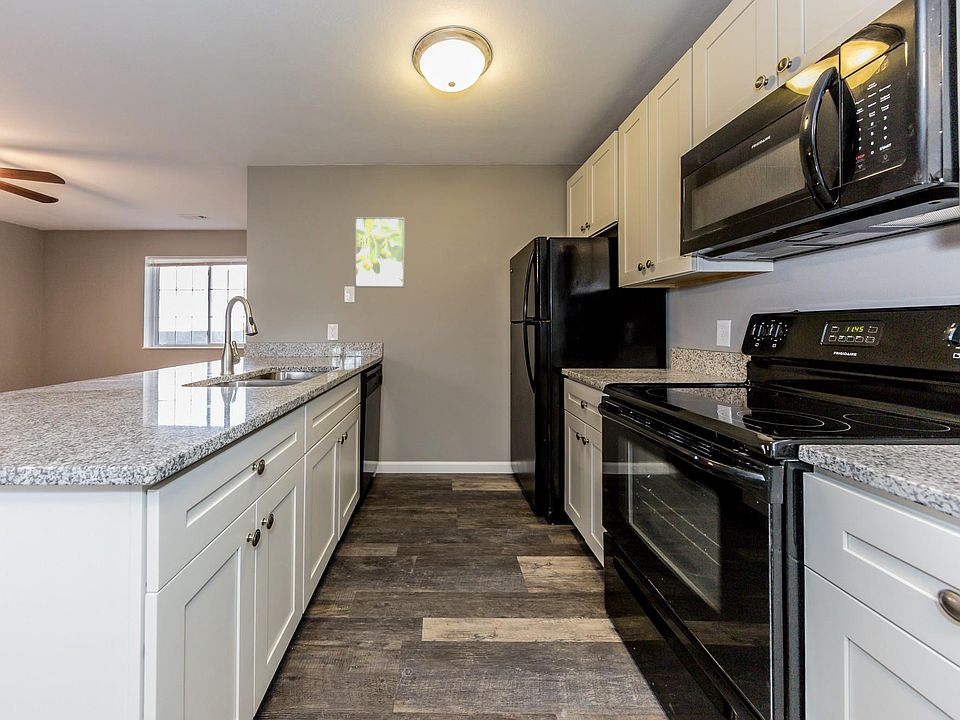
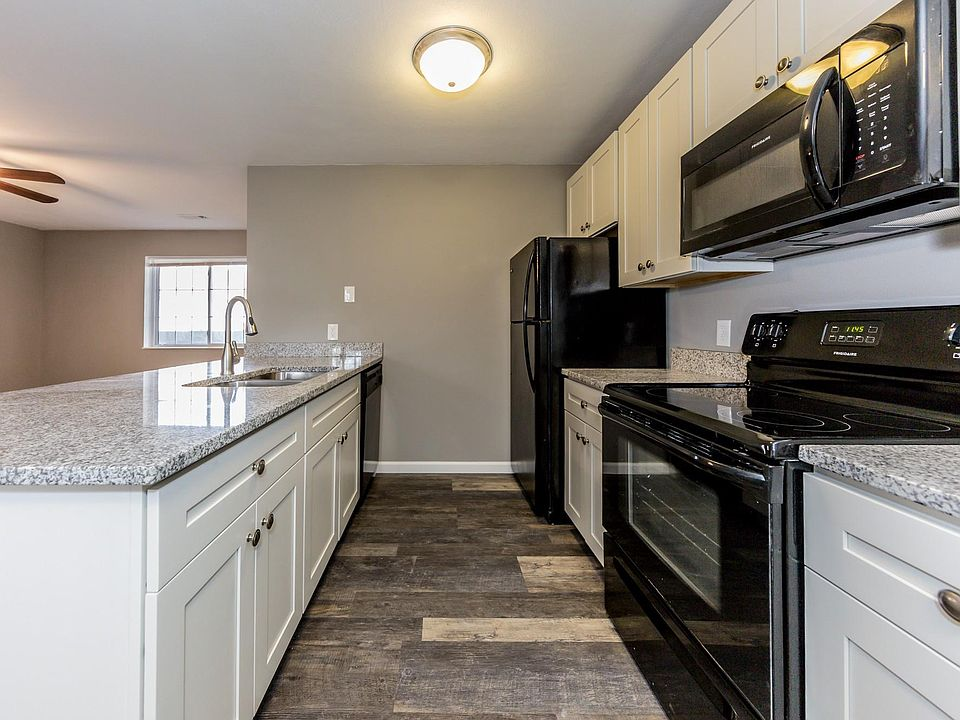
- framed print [354,216,406,289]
